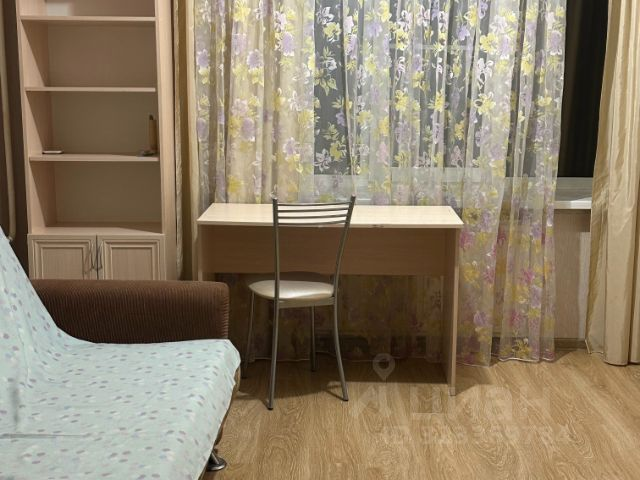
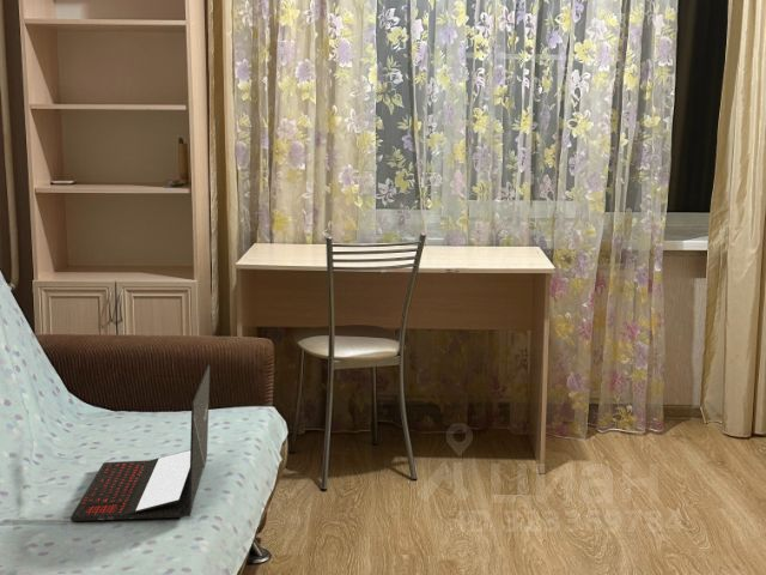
+ laptop [69,364,211,522]
